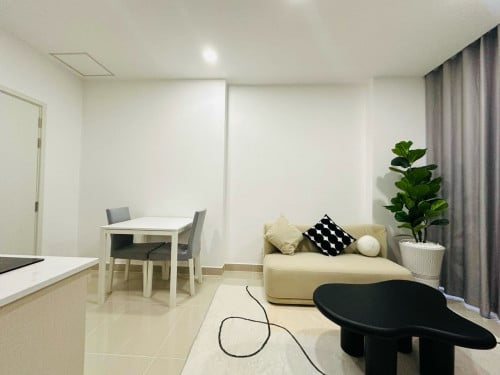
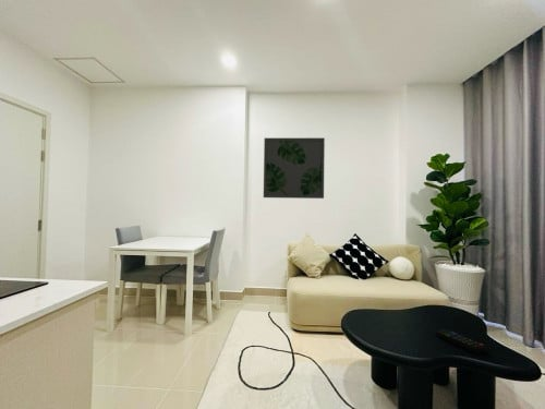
+ wall art [263,136,326,200]
+ remote control [435,328,487,354]
